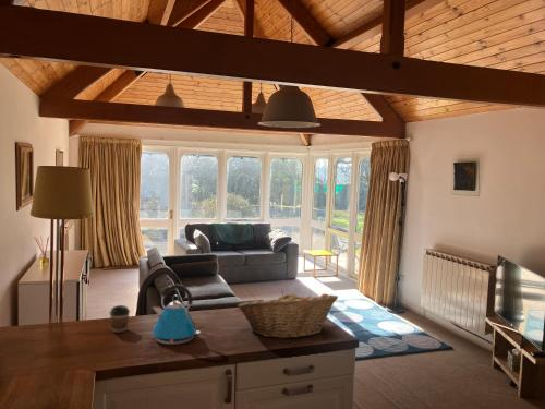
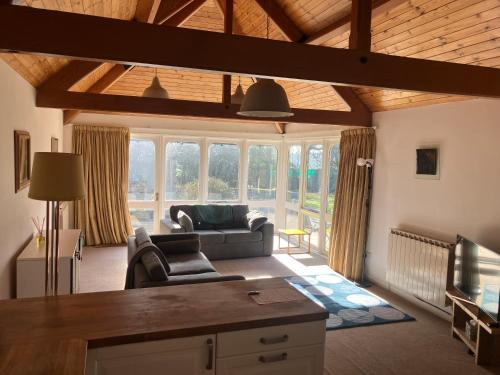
- fruit basket [237,291,339,339]
- kettle [152,284,201,346]
- coffee cup [109,304,131,334]
